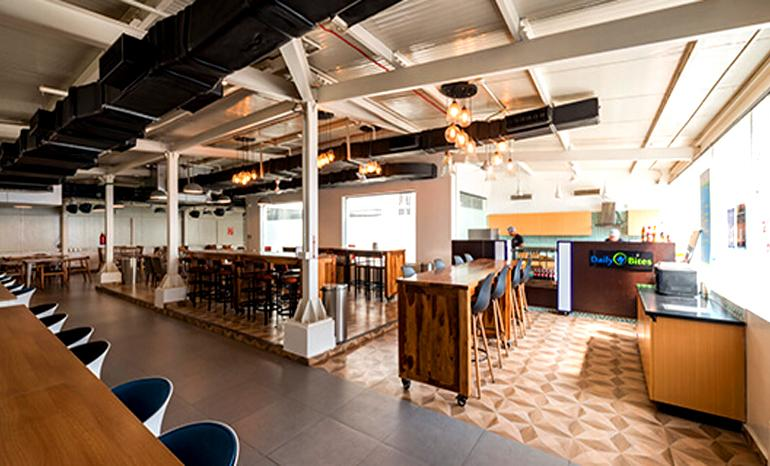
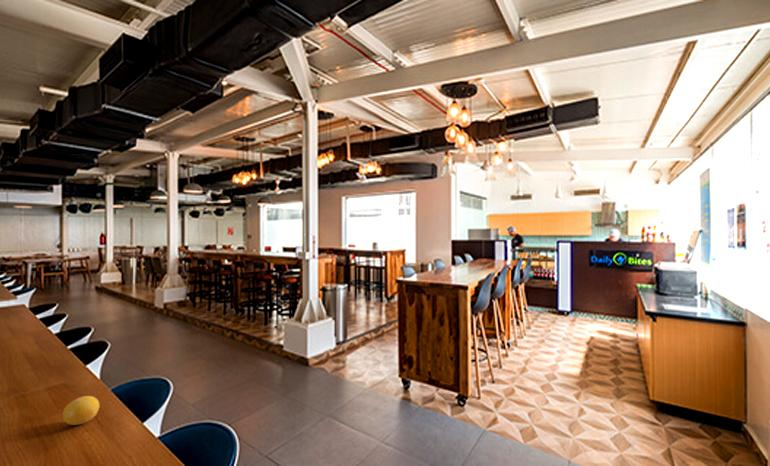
+ fruit [62,395,100,426]
